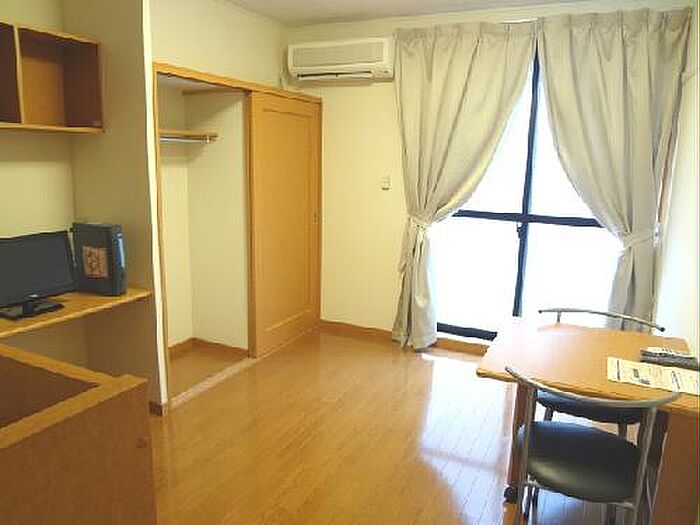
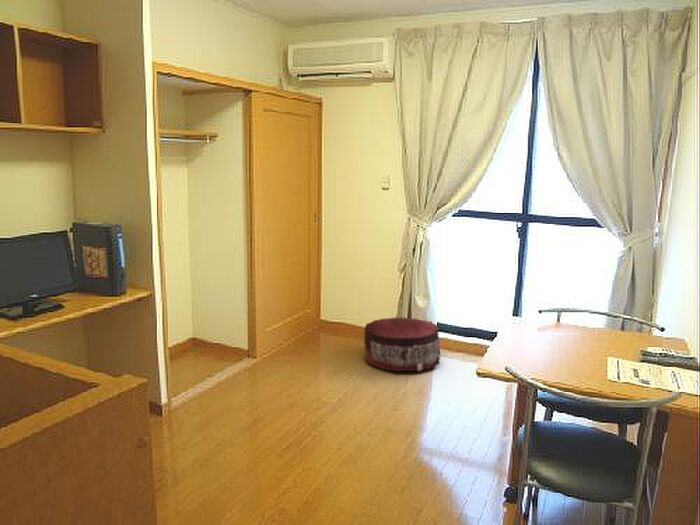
+ pouf [363,315,442,372]
